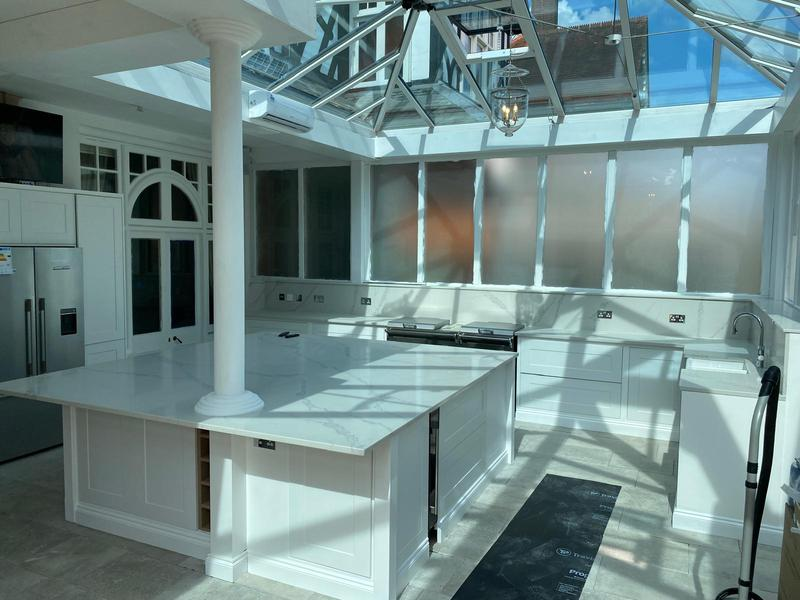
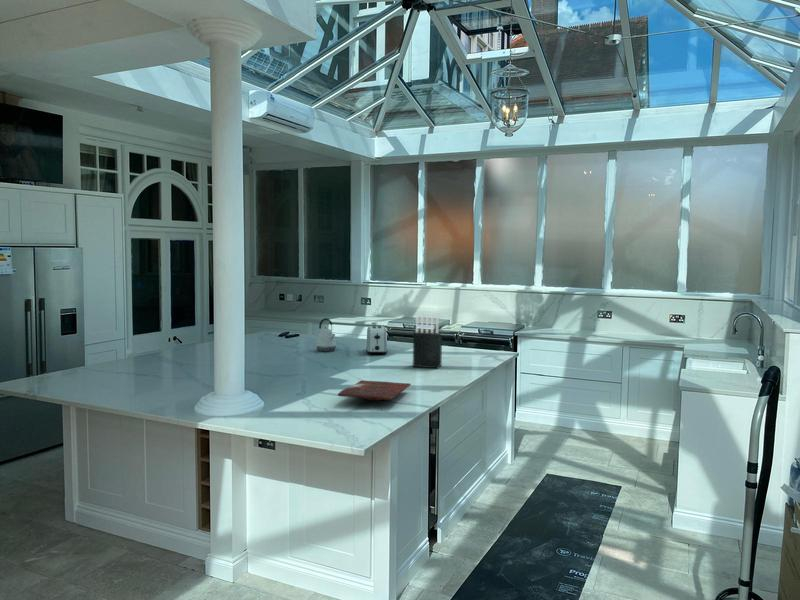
+ toaster [365,325,388,355]
+ cutting board [337,379,412,402]
+ knife block [412,313,443,369]
+ kettle [315,317,337,352]
